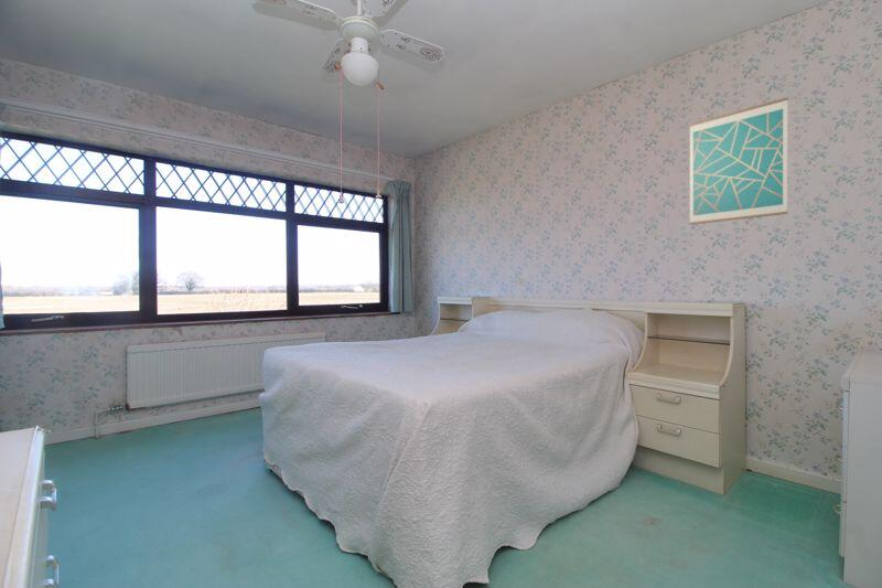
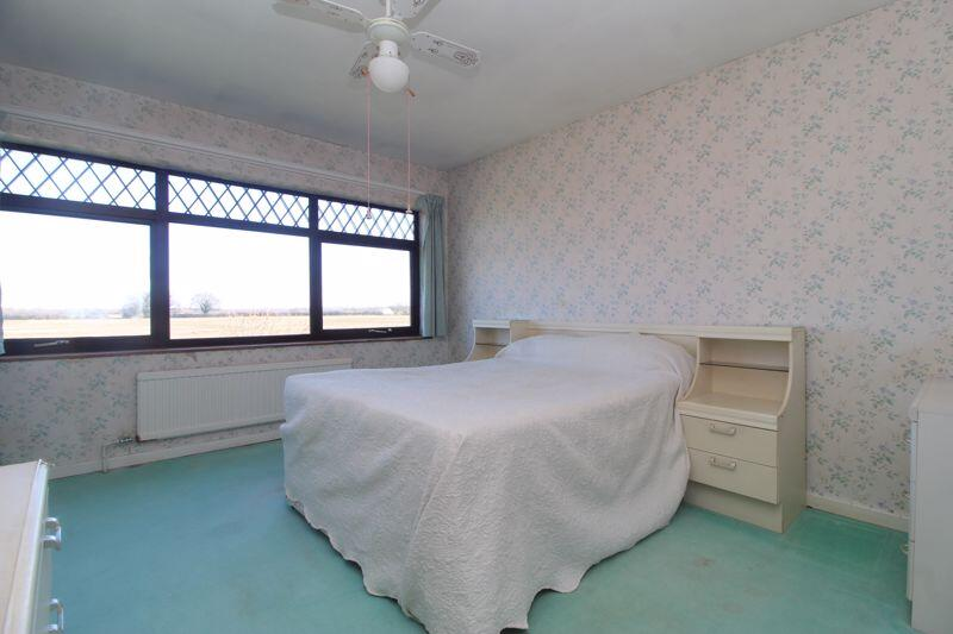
- wall art [689,96,789,226]
